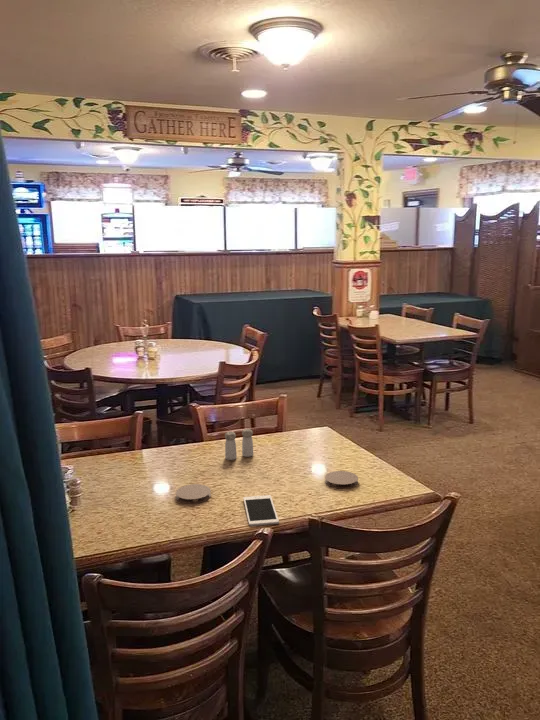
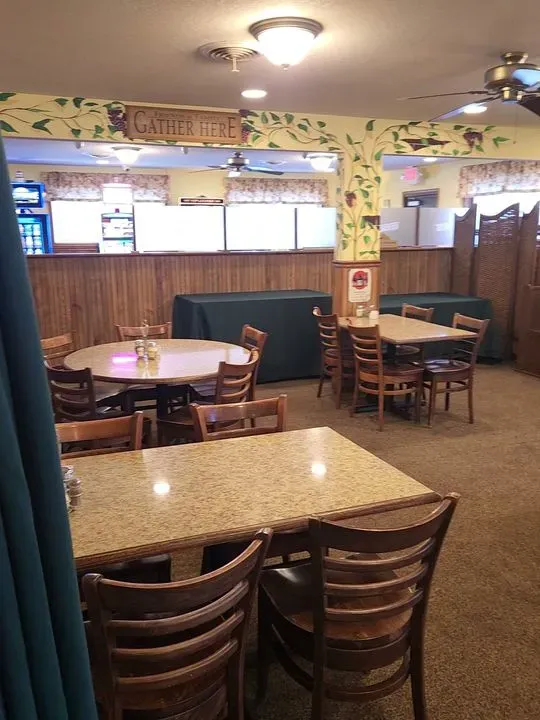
- salt and pepper shaker [224,428,254,461]
- coaster [175,483,212,505]
- cell phone [242,494,280,527]
- coaster [324,470,359,490]
